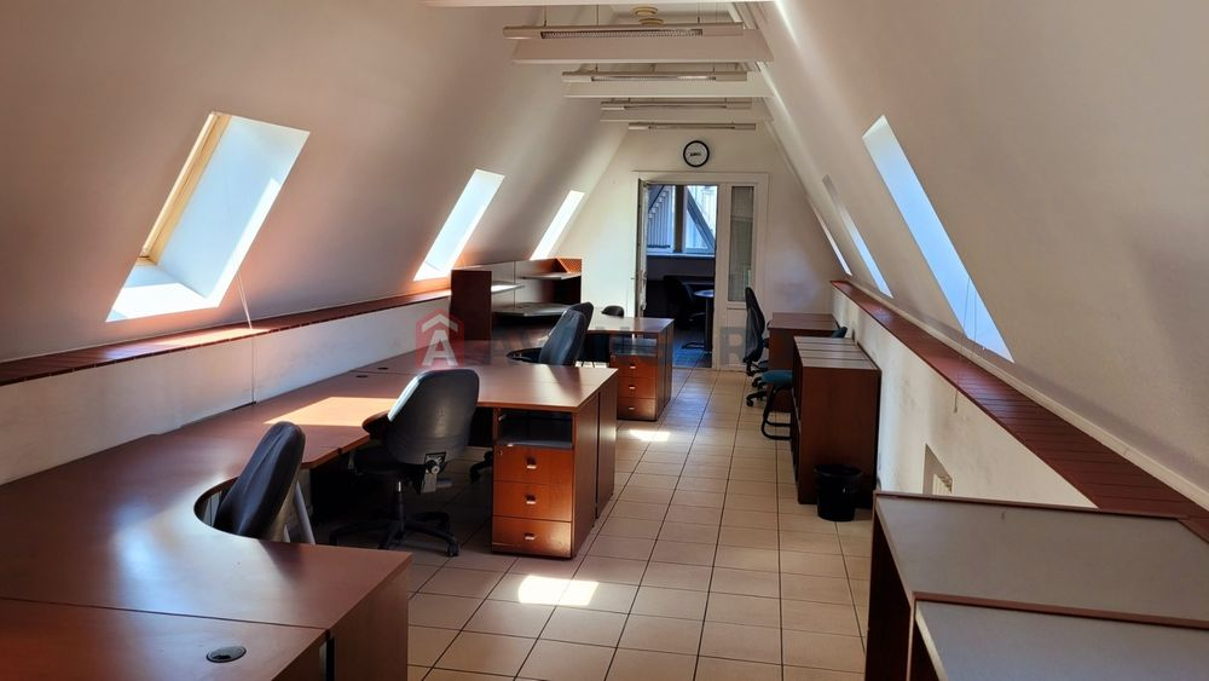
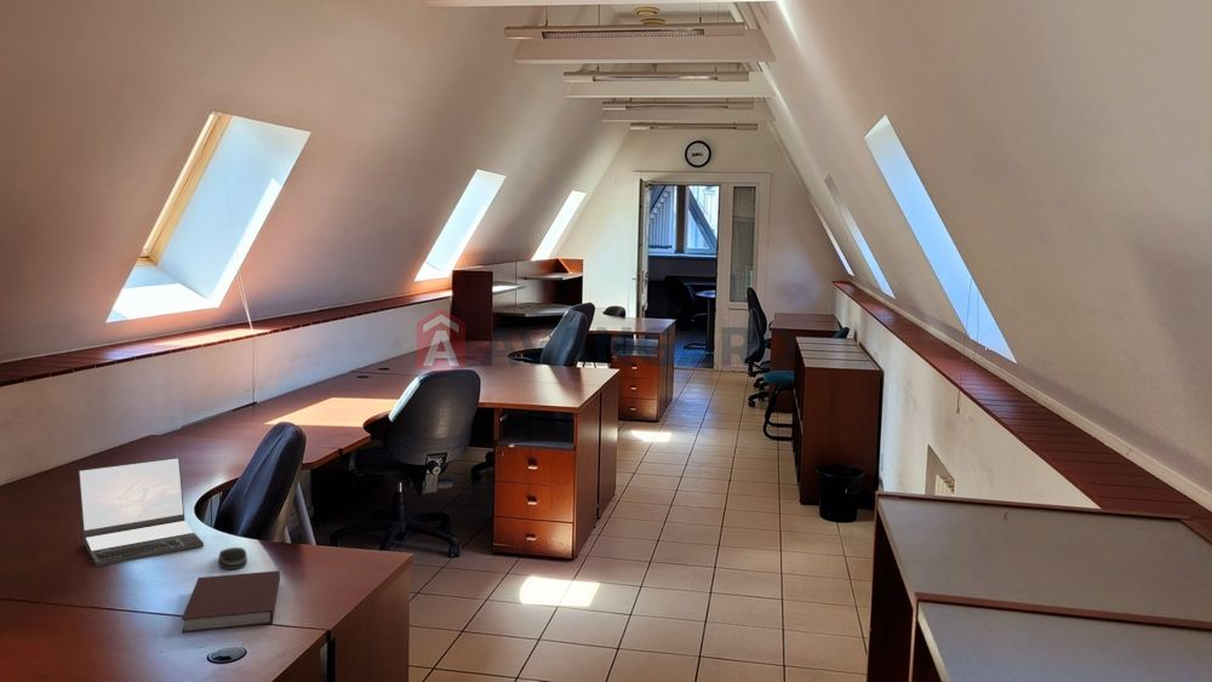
+ computer mouse [217,546,248,571]
+ laptop [78,457,205,567]
+ notebook [181,569,281,634]
